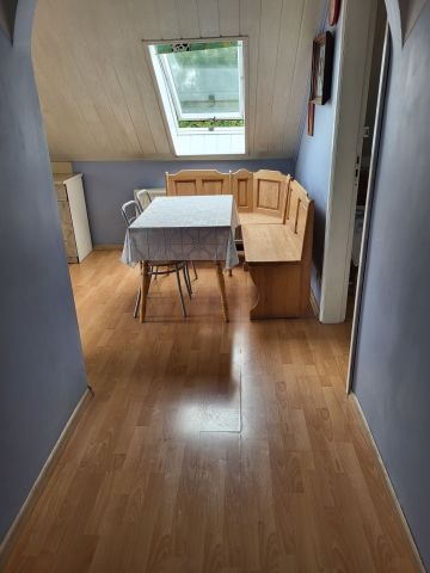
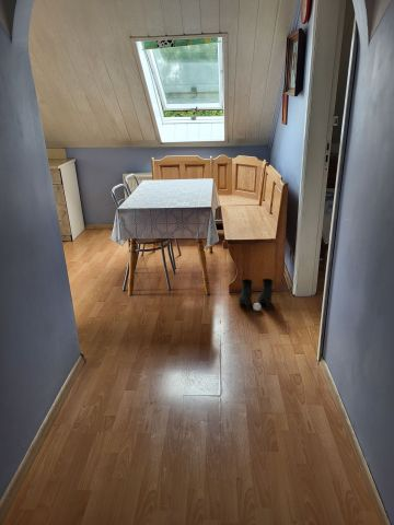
+ boots [237,278,275,312]
